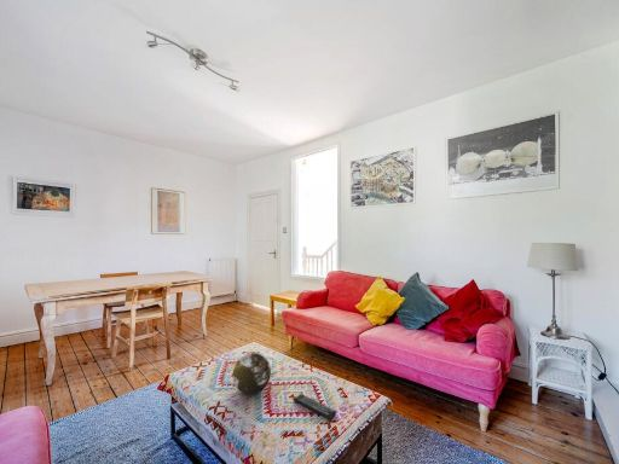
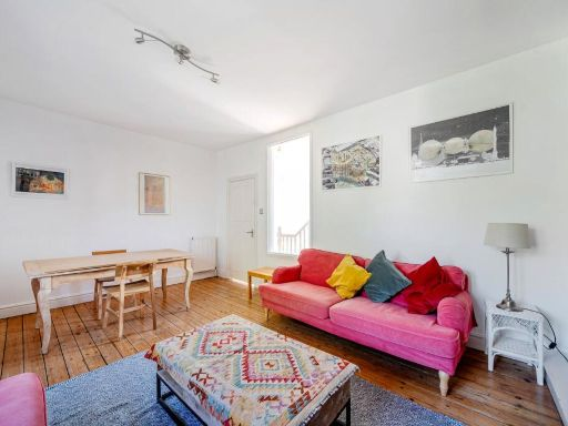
- remote control [291,393,337,422]
- decorative orb [232,352,272,396]
